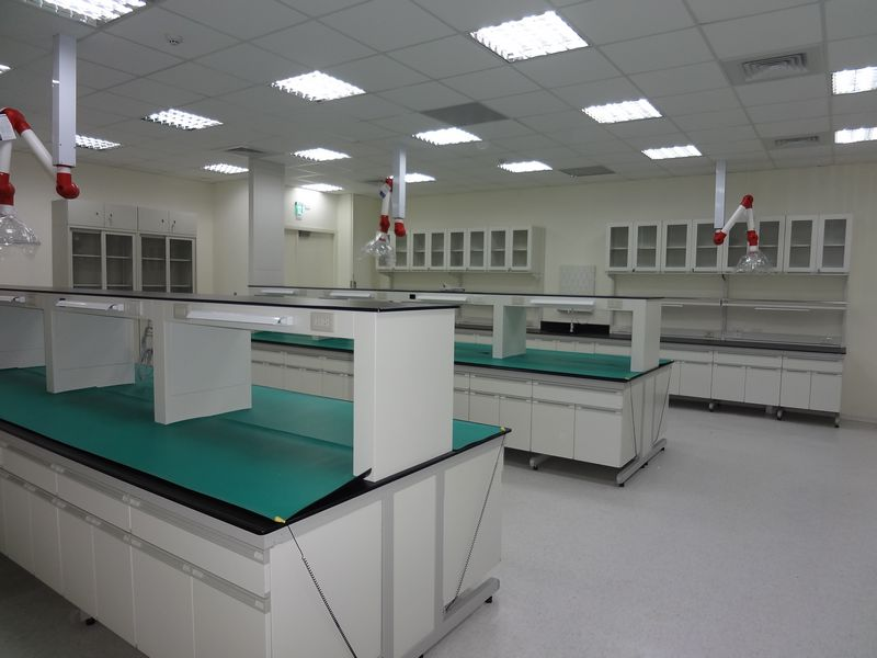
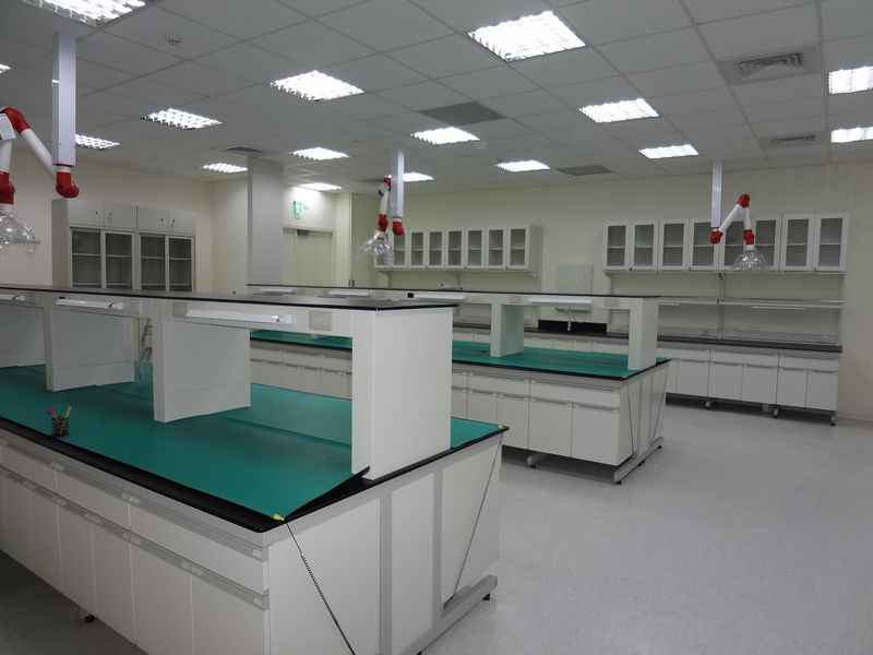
+ pen holder [46,405,72,438]
